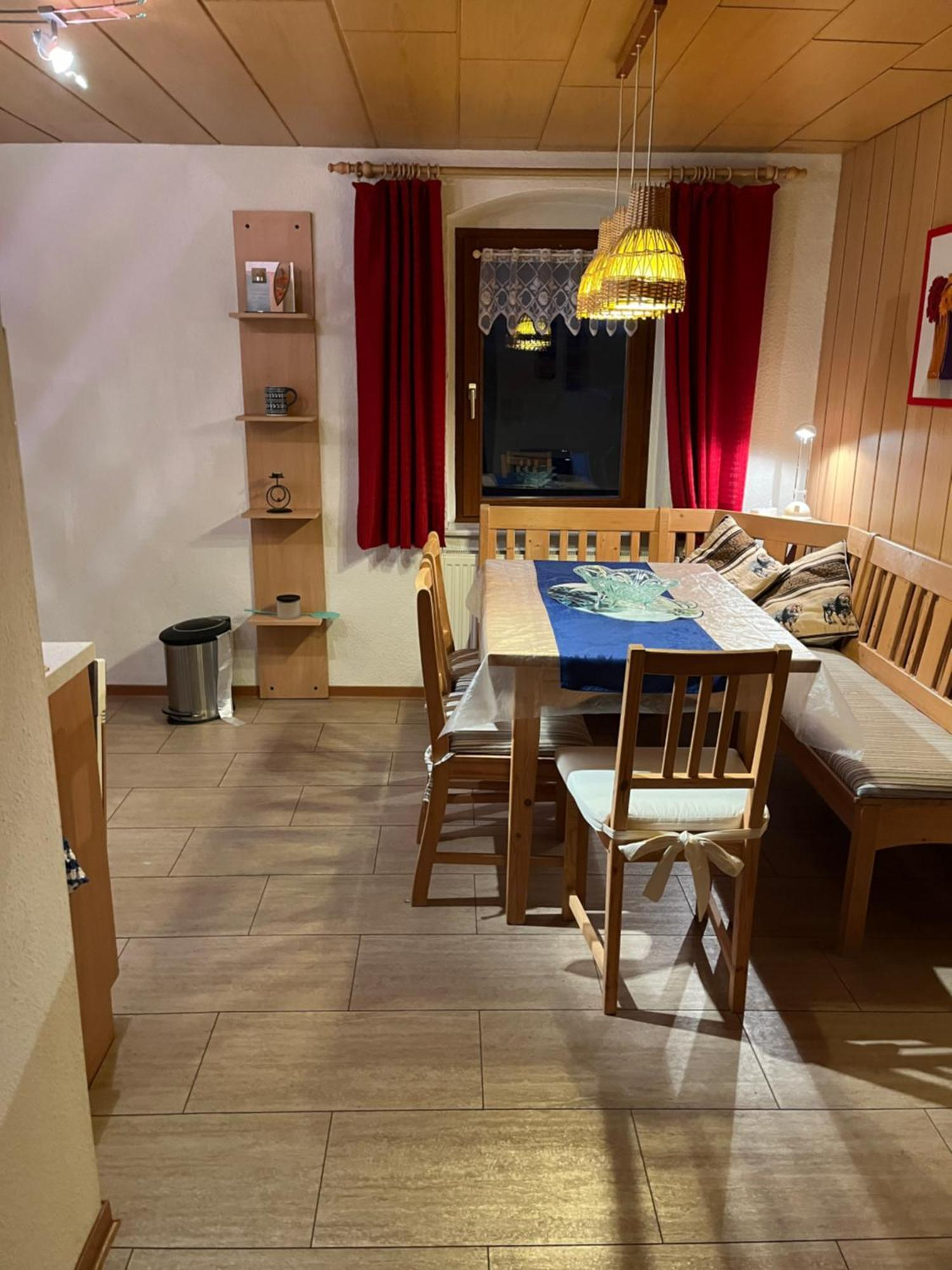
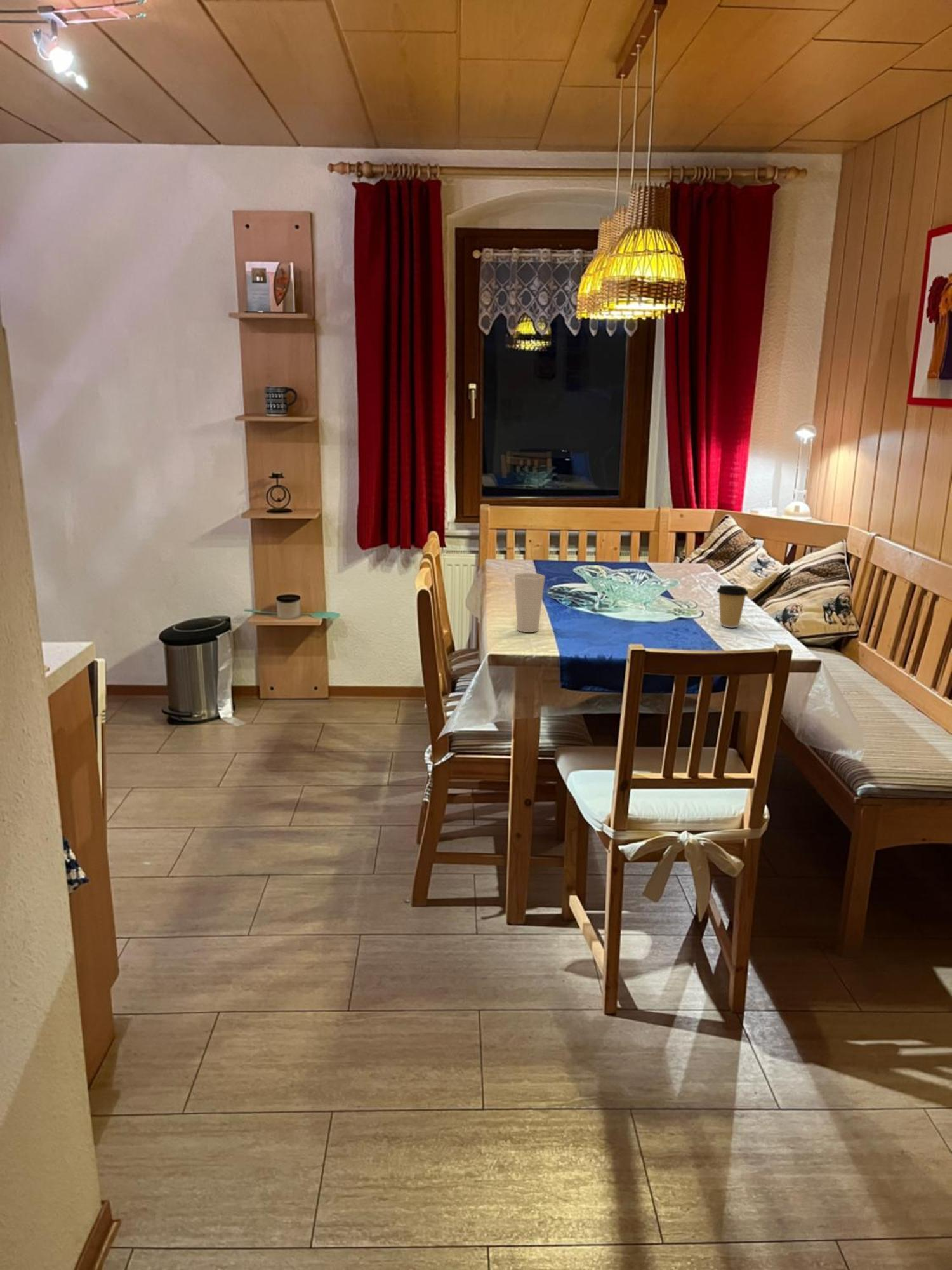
+ coffee cup [716,585,749,628]
+ cup [514,572,545,633]
